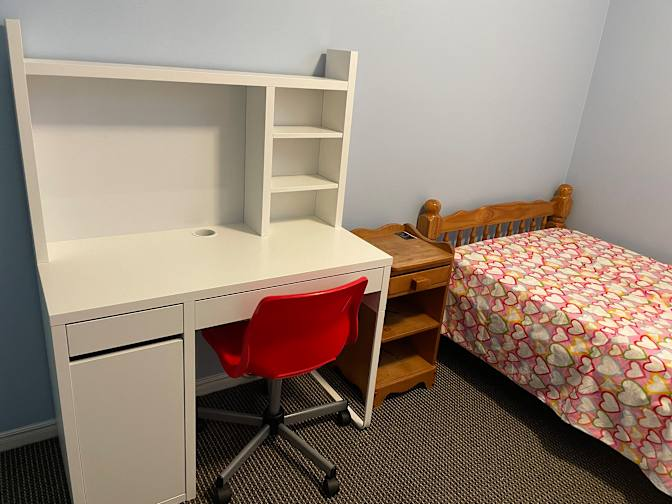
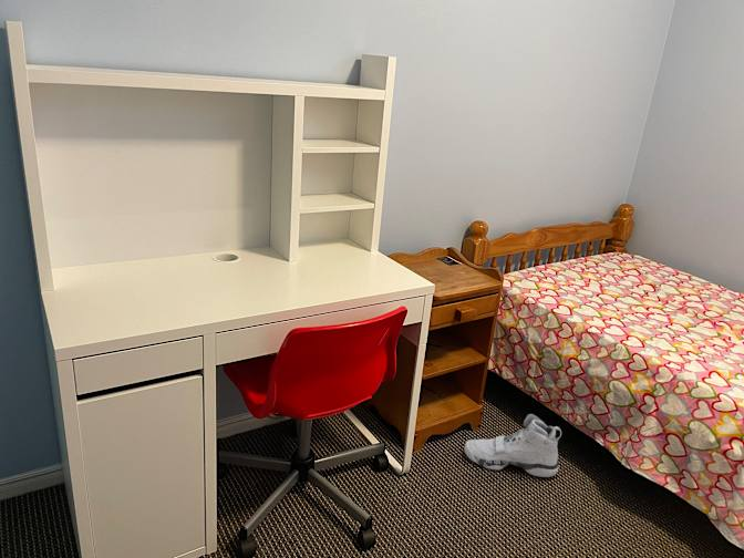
+ sneaker [463,413,562,478]
